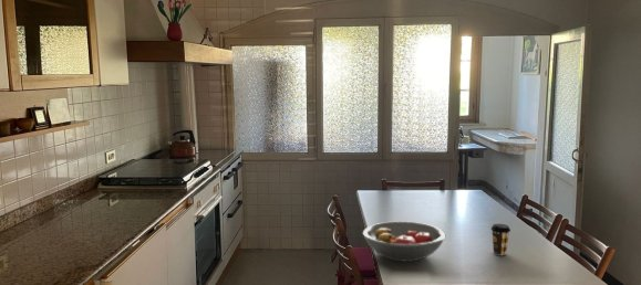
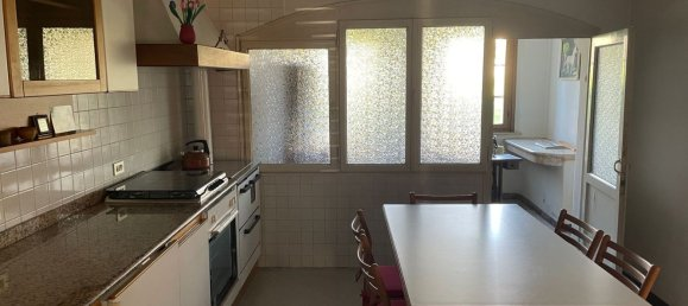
- coffee cup [490,223,511,256]
- fruit bowl [362,221,446,262]
